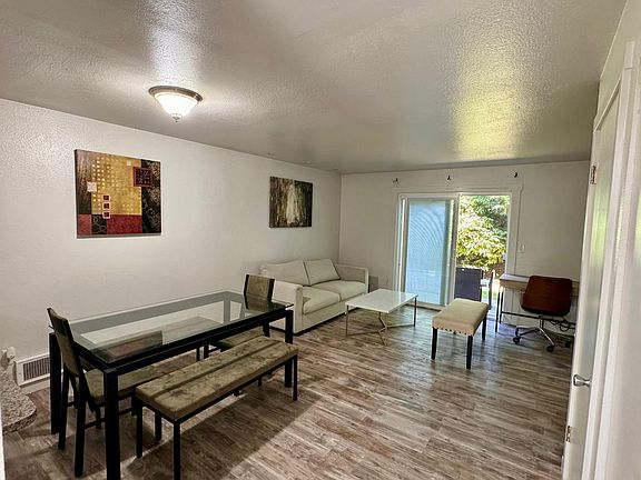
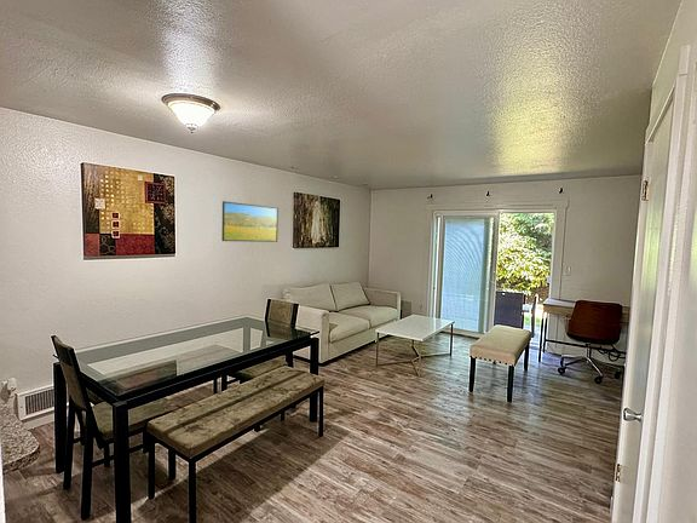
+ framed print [220,200,280,243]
